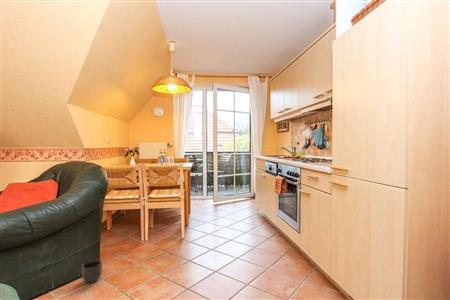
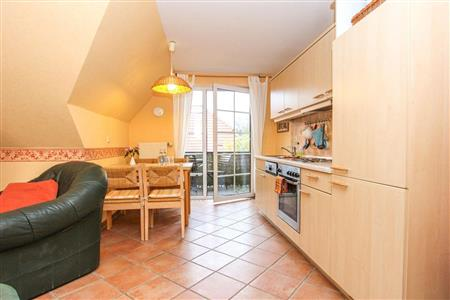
- planter [81,259,103,284]
